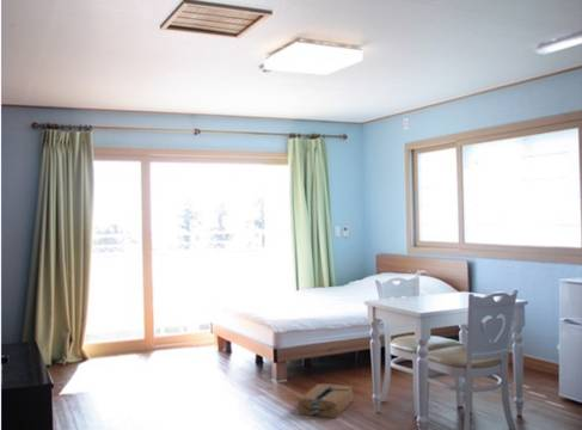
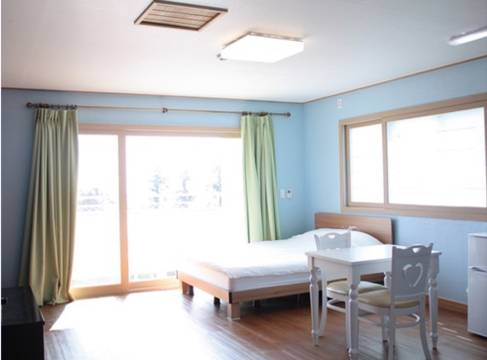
- cardboard box [298,382,354,419]
